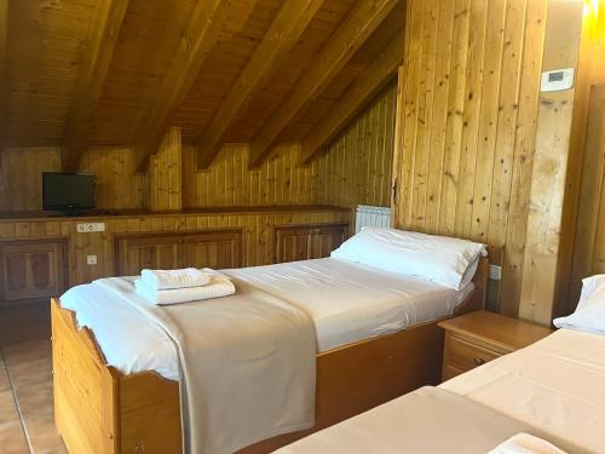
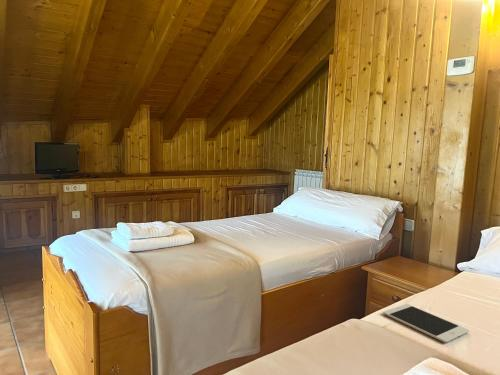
+ tablet [382,303,470,344]
